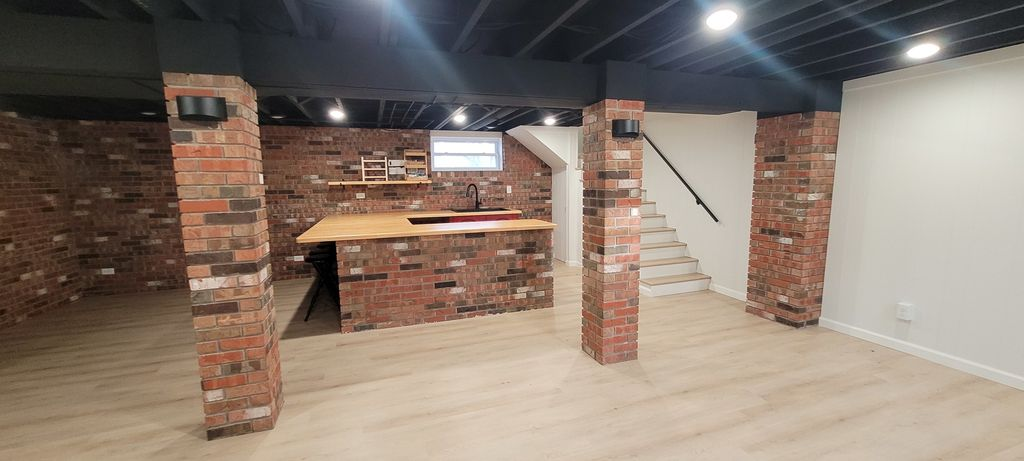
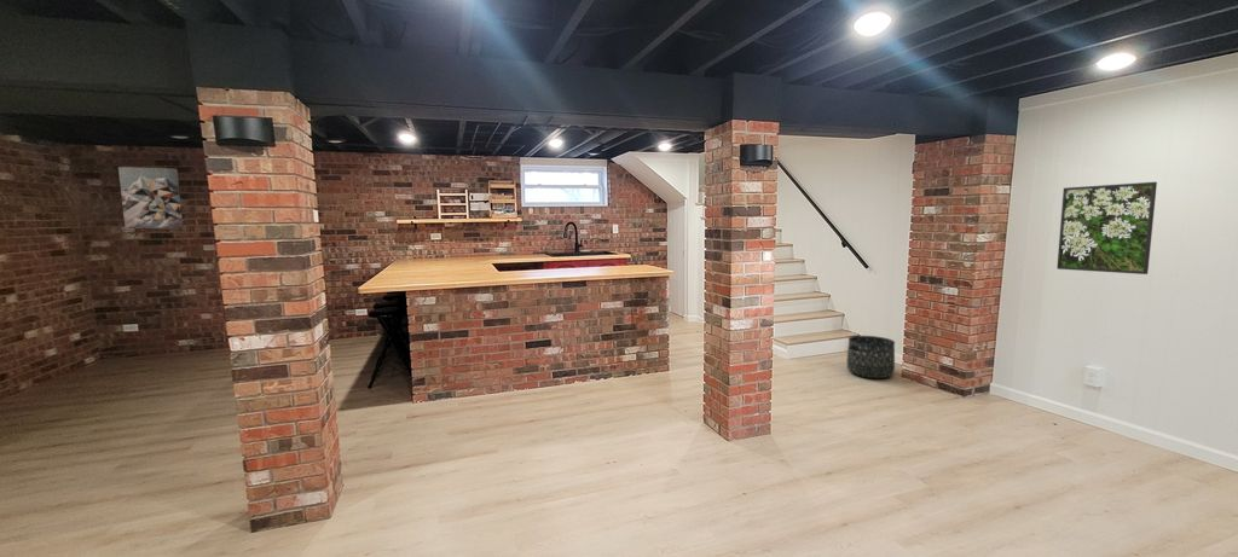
+ basket [846,335,896,379]
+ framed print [1055,181,1158,275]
+ wall art [117,166,184,230]
